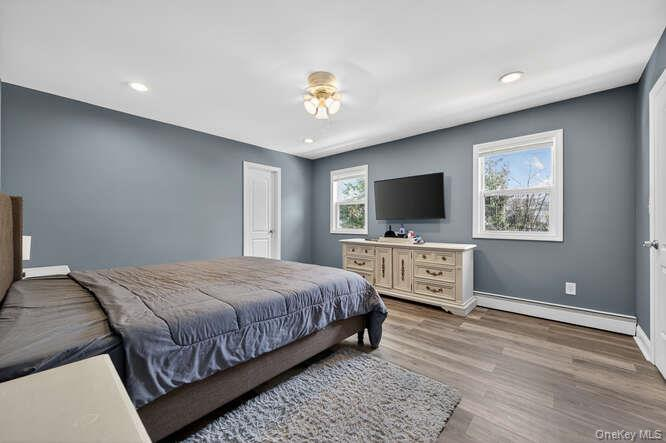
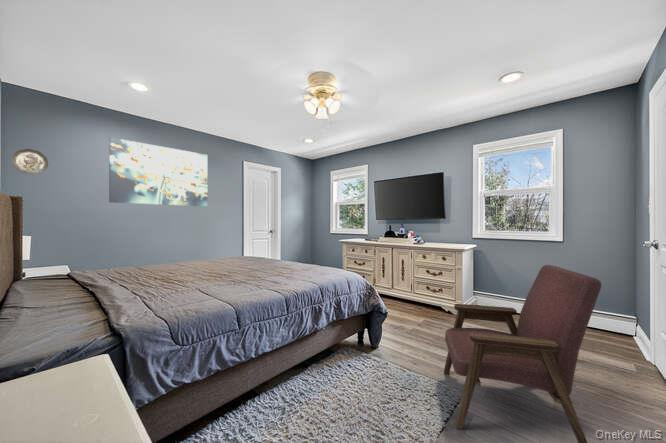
+ wall art [108,137,209,207]
+ armchair [443,264,602,443]
+ decorative plate [11,148,49,175]
